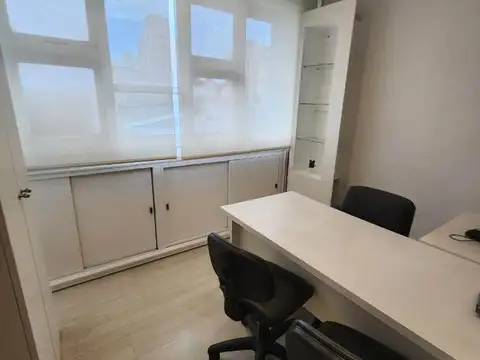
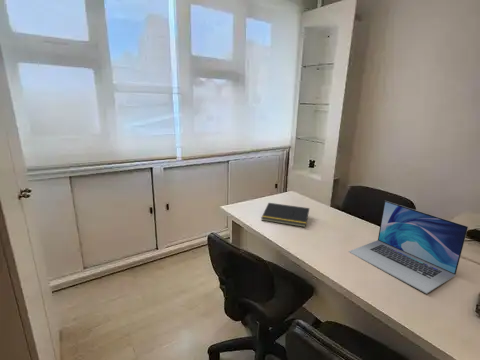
+ laptop [348,200,469,295]
+ notepad [260,202,310,228]
